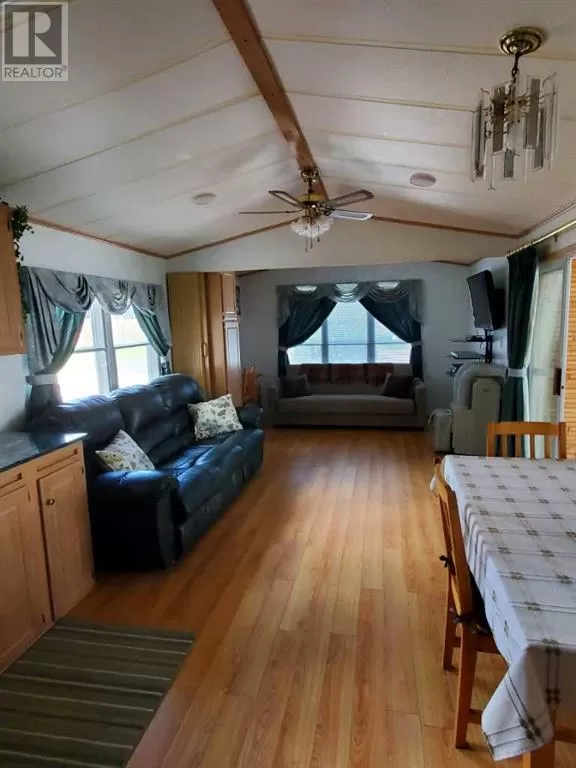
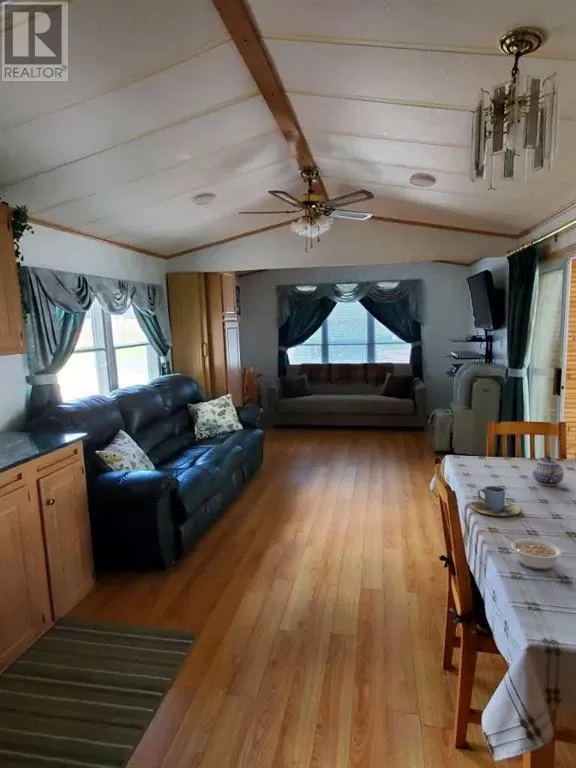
+ cup [469,485,521,517]
+ teapot [531,456,565,487]
+ legume [504,534,563,571]
